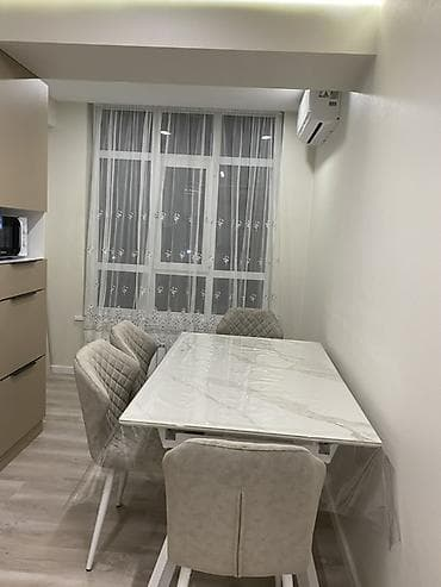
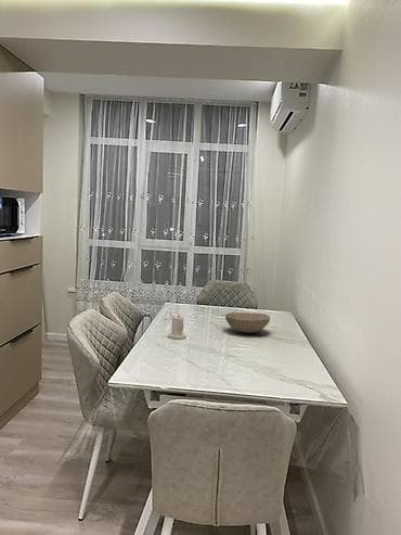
+ candle [167,315,187,340]
+ bowl [224,311,271,334]
